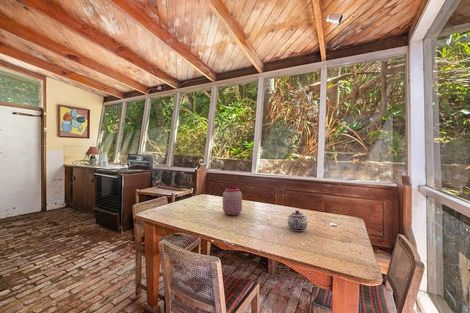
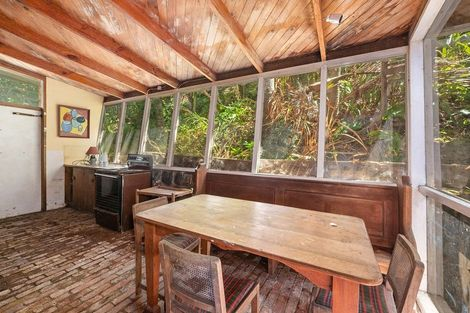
- jar [222,186,243,216]
- teapot [287,209,308,232]
